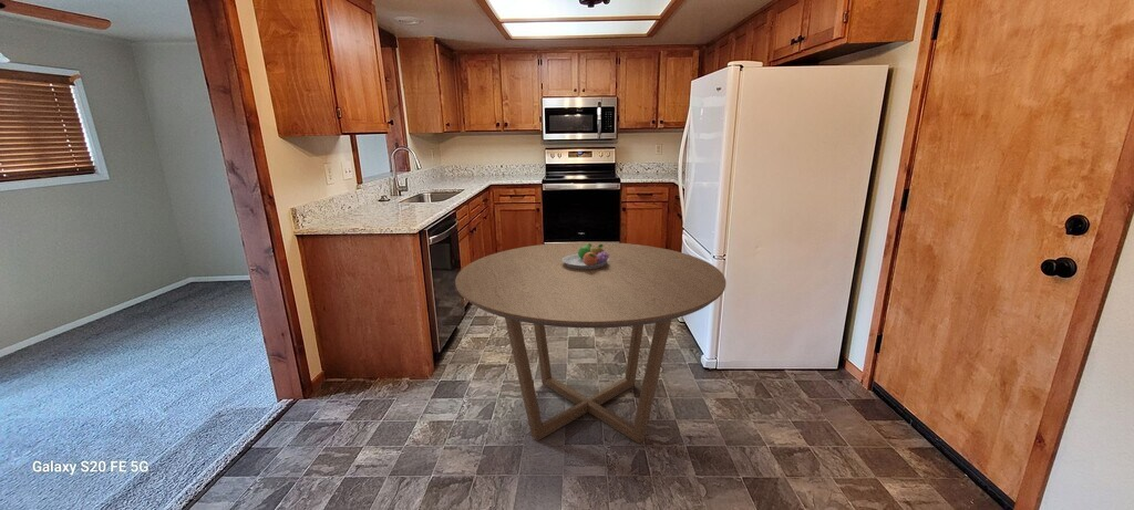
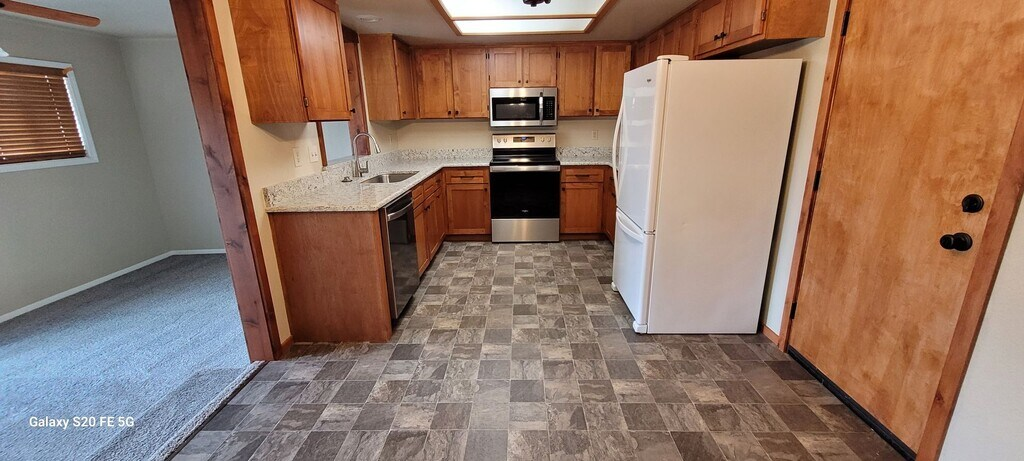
- dining table [454,241,726,445]
- fruit bowl [563,243,609,269]
